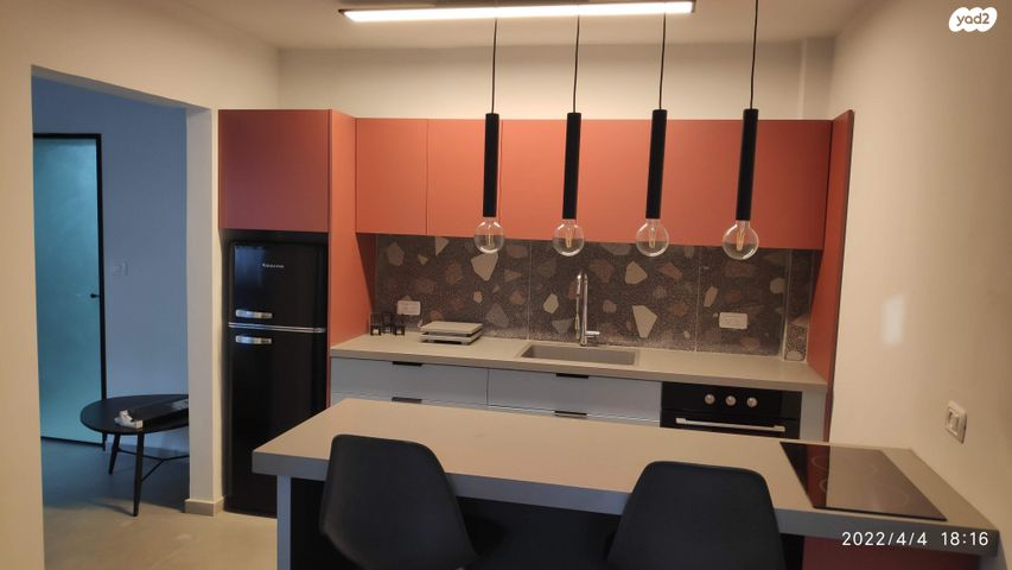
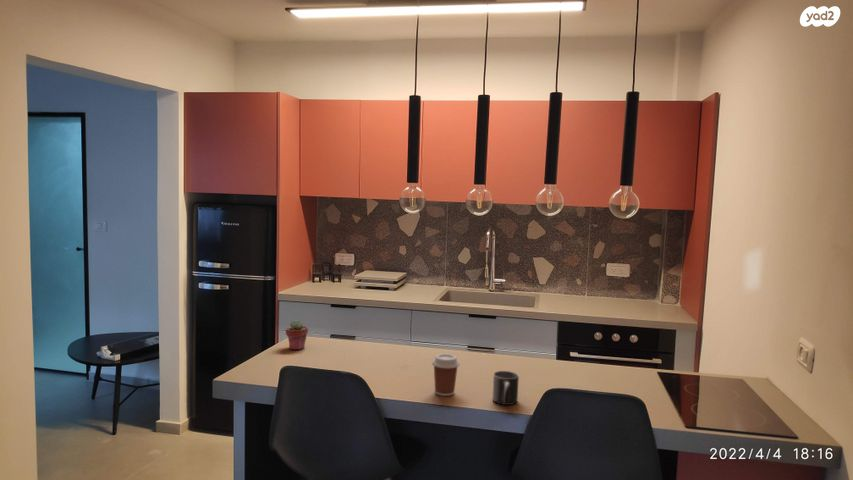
+ coffee cup [431,353,461,397]
+ mug [492,370,520,406]
+ potted succulent [285,319,309,351]
